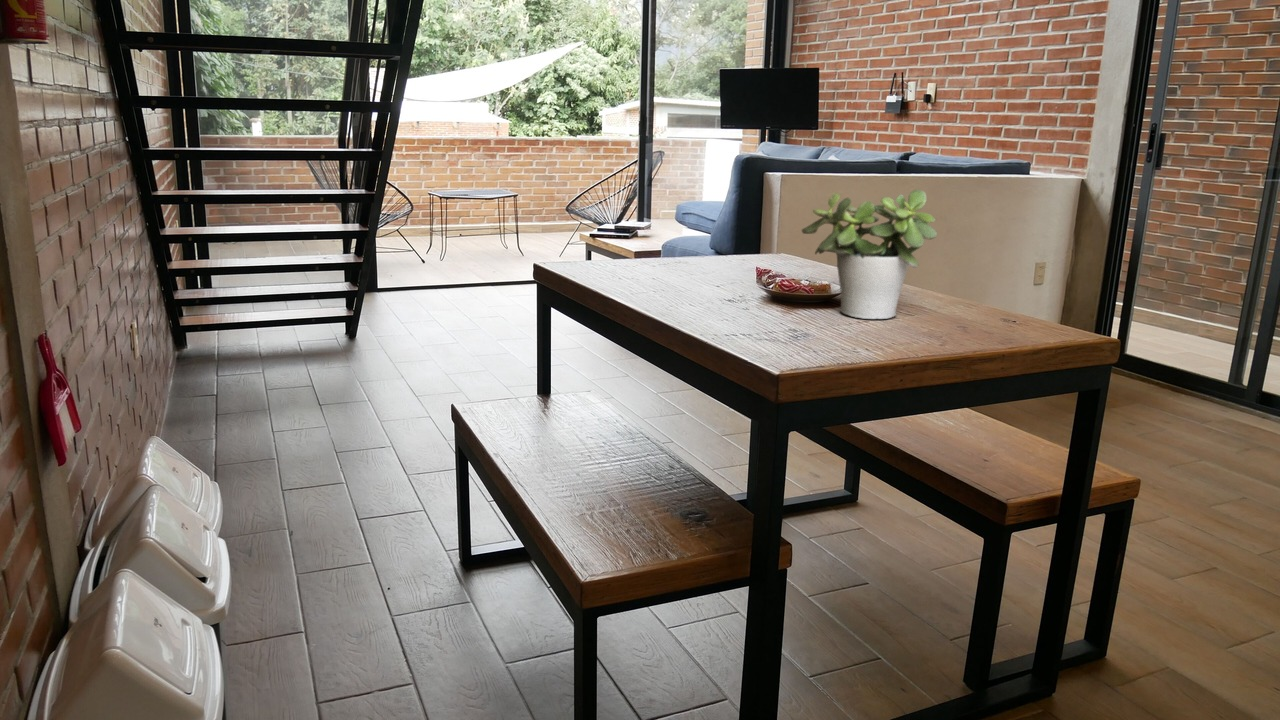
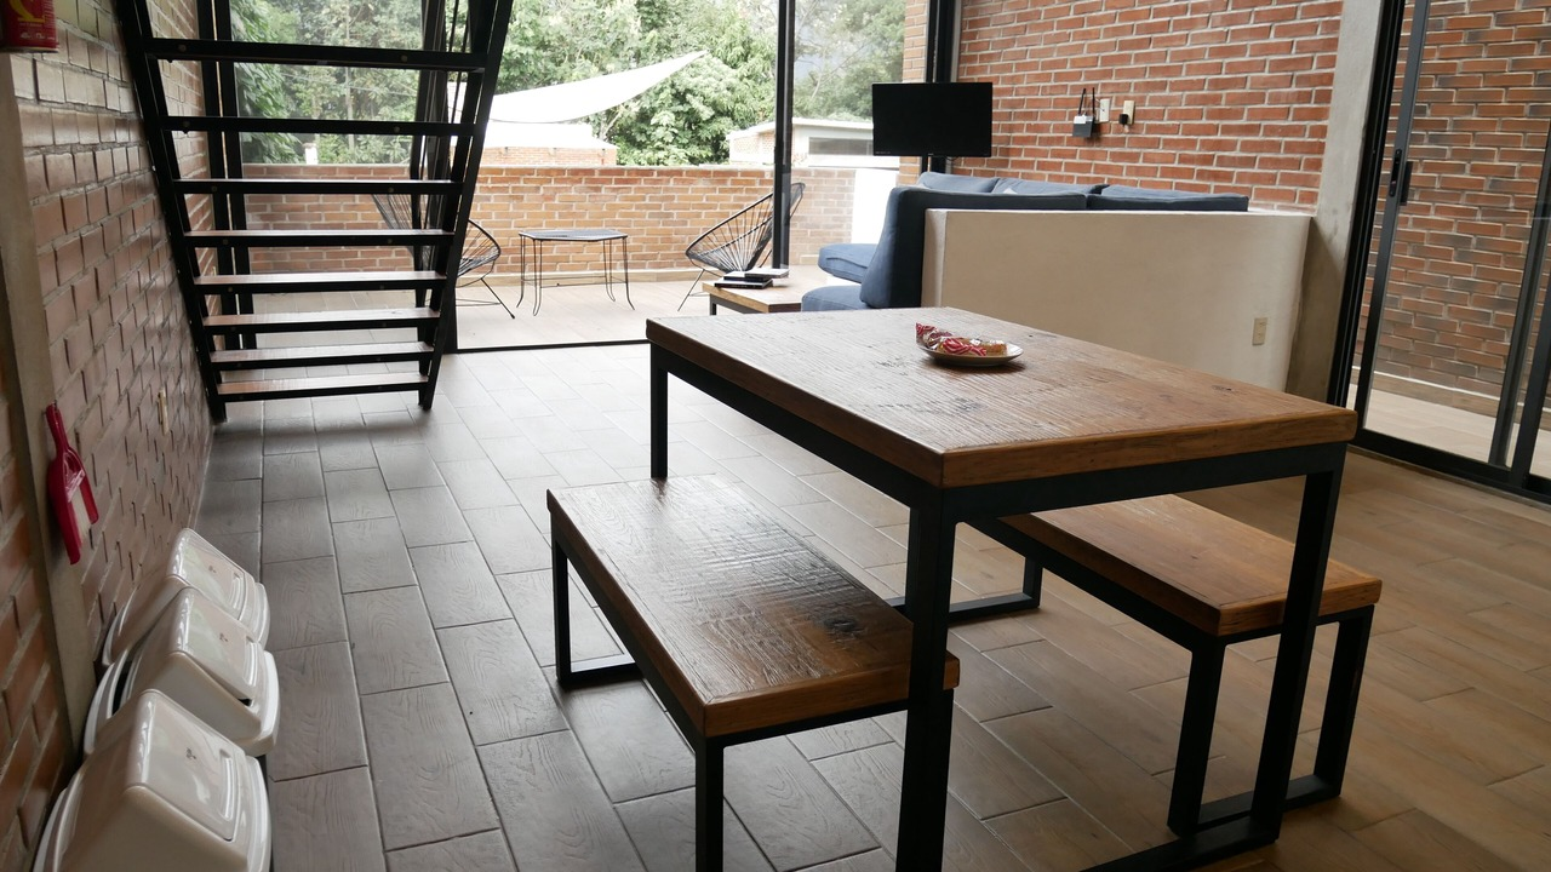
- potted plant [801,189,938,320]
